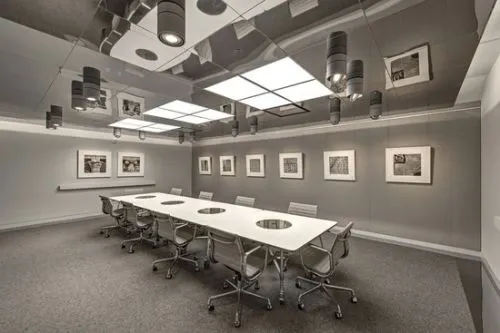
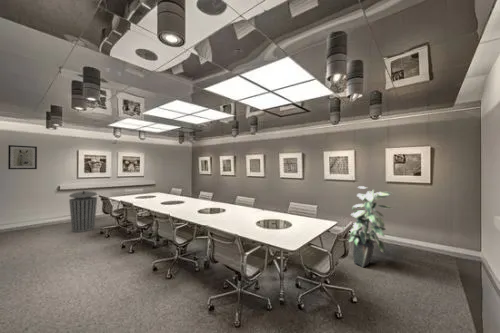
+ indoor plant [341,185,394,268]
+ wall art [7,144,38,170]
+ trash can [68,190,98,233]
